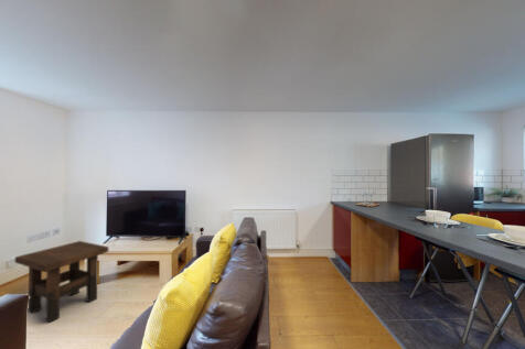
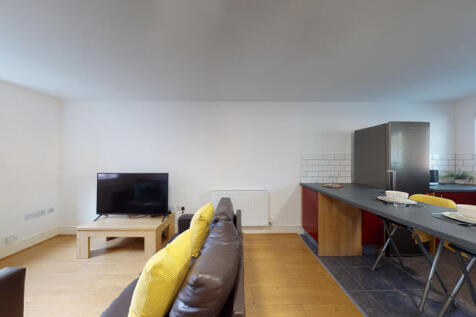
- side table [14,240,110,323]
